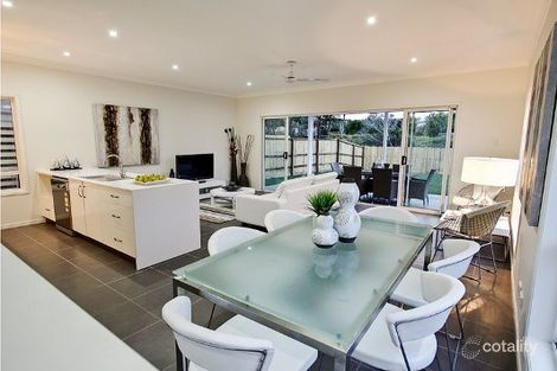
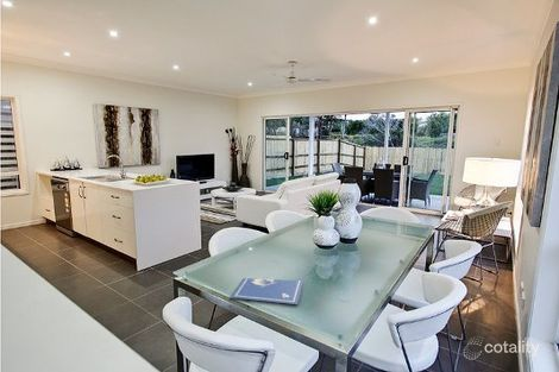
+ placemat [230,277,304,305]
